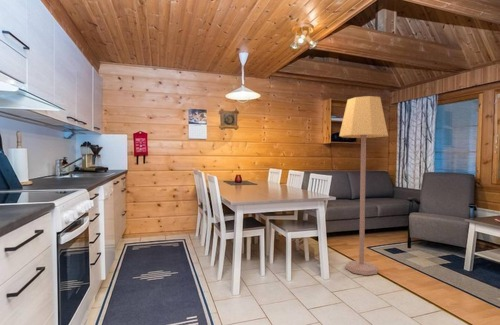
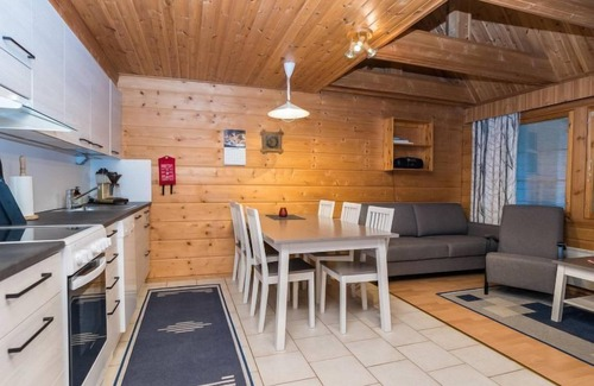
- lamp [338,95,389,276]
